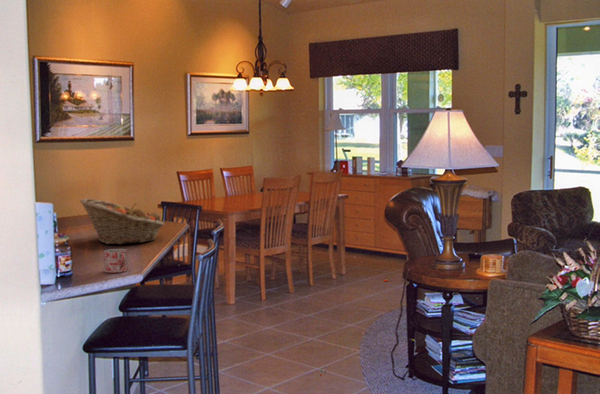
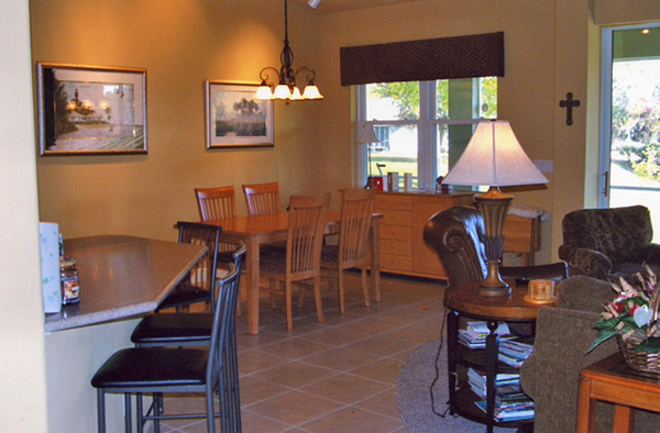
- fruit basket [79,198,165,245]
- mug [103,248,128,274]
